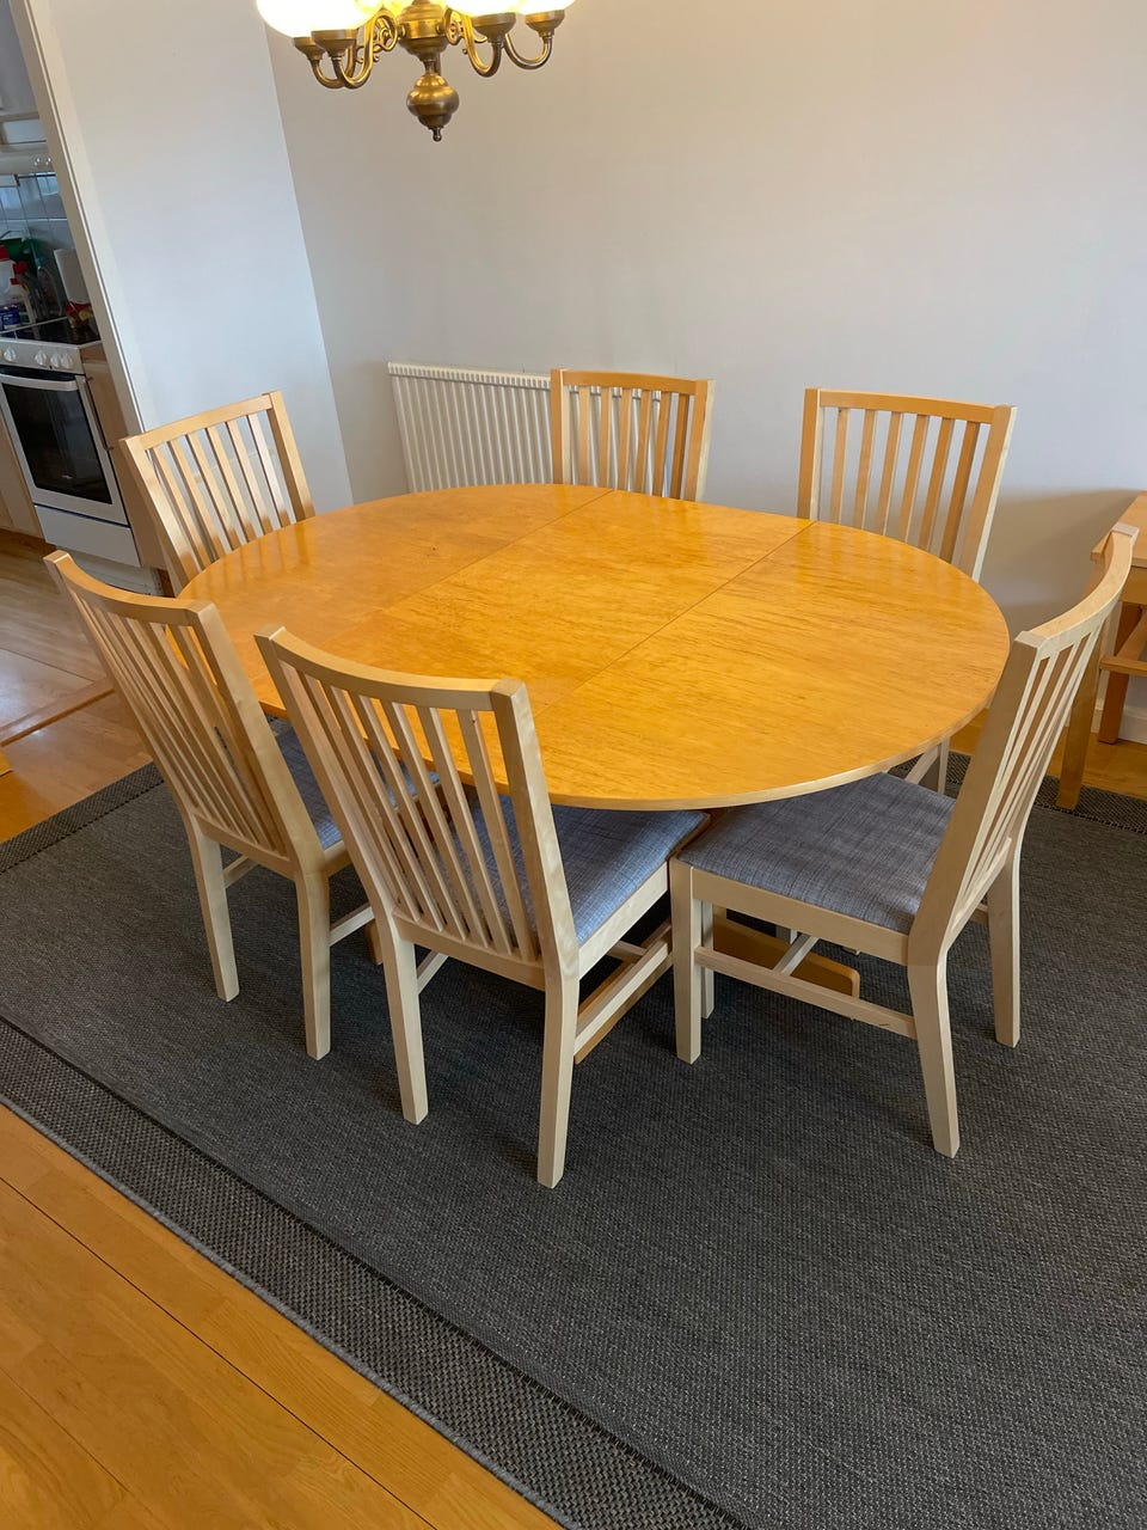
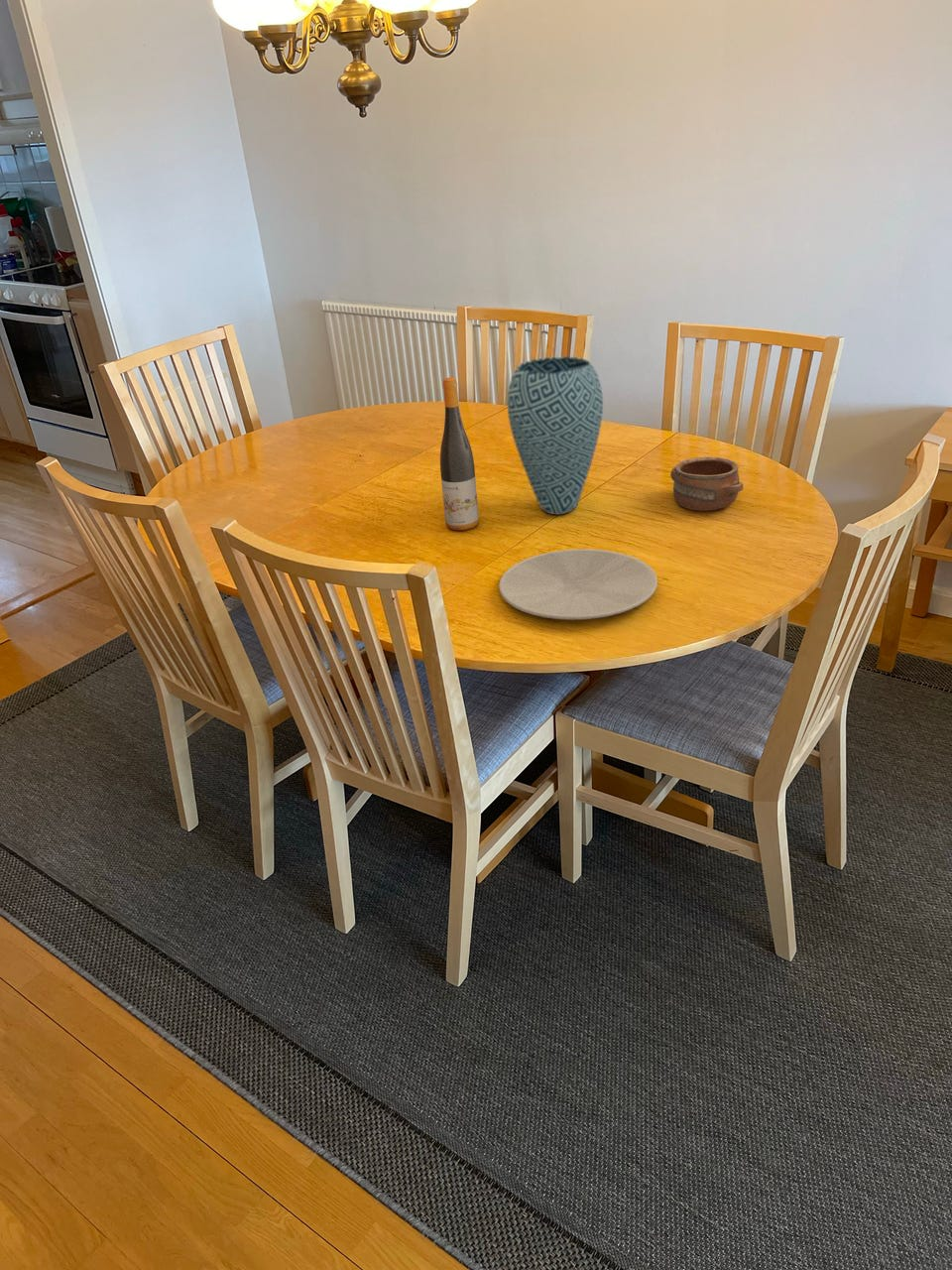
+ pottery [669,456,744,512]
+ vase [507,356,604,516]
+ wine bottle [439,377,480,531]
+ plate [498,548,658,621]
